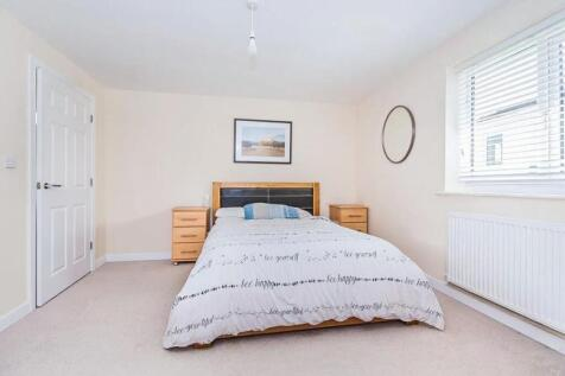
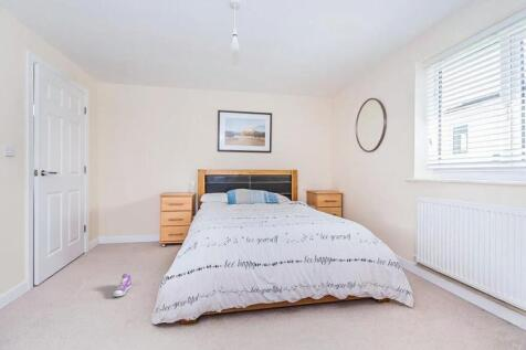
+ sneaker [112,273,133,297]
